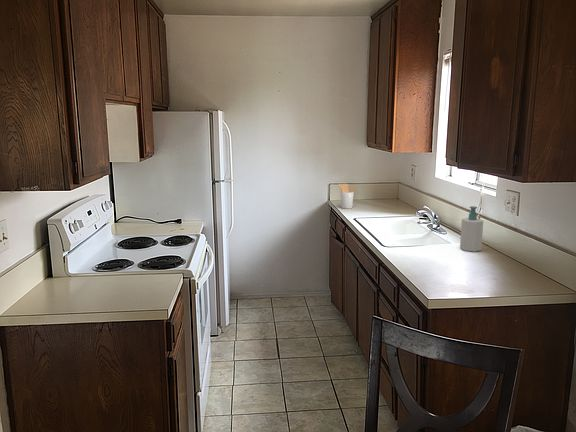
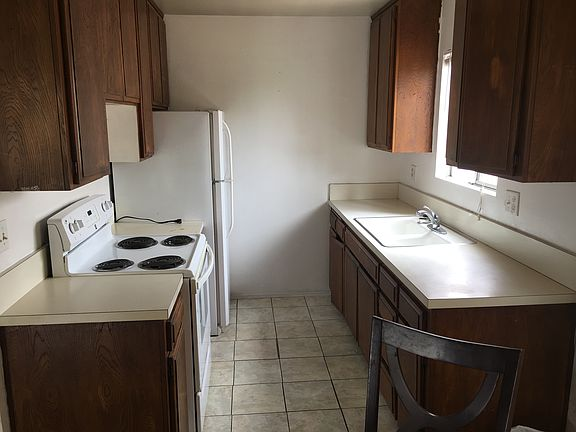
- utensil holder [338,183,356,210]
- soap bottle [459,205,484,253]
